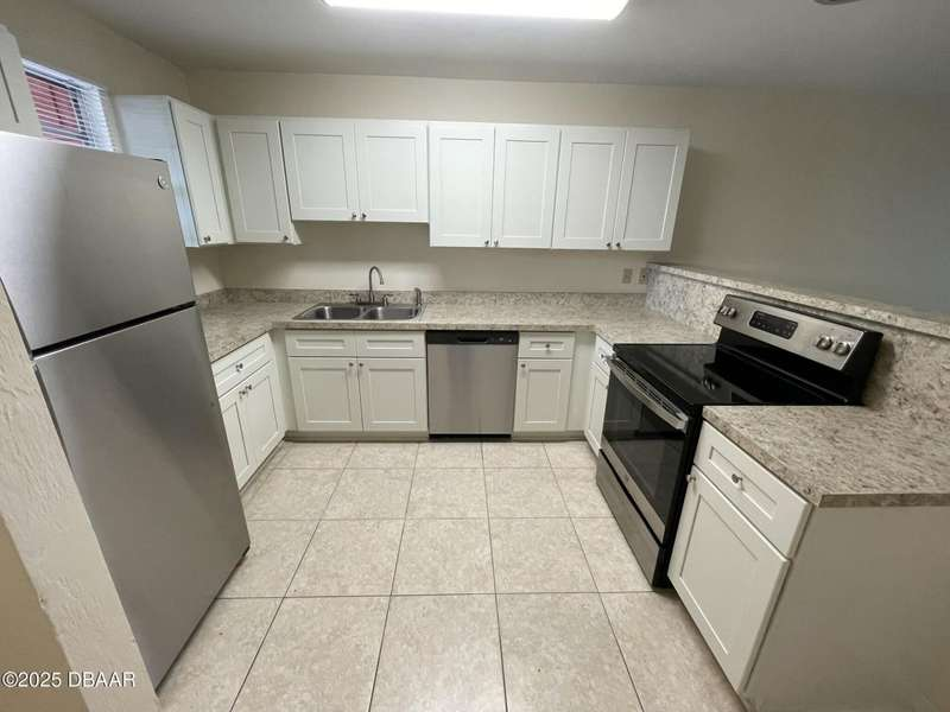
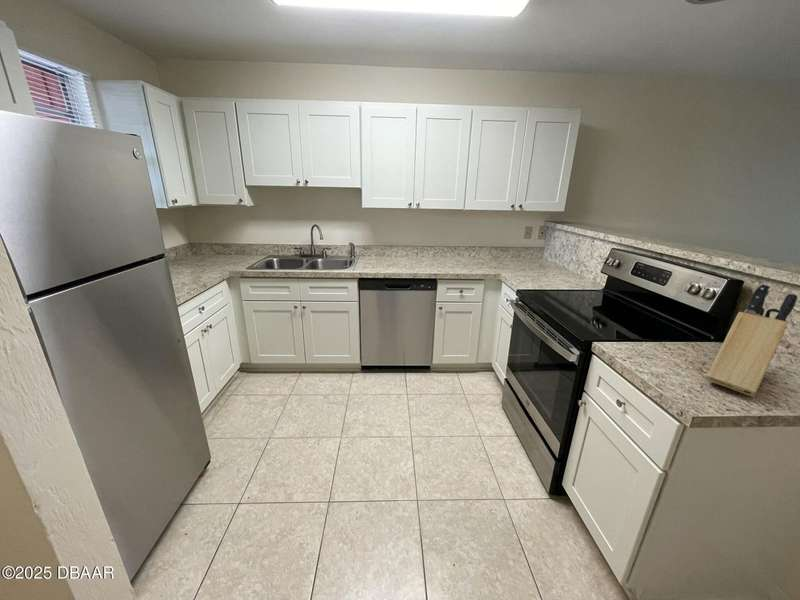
+ knife block [705,283,798,398]
